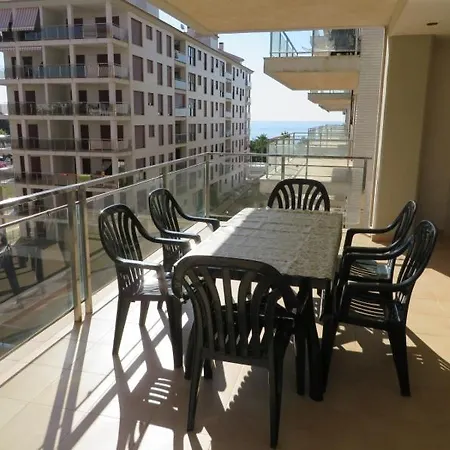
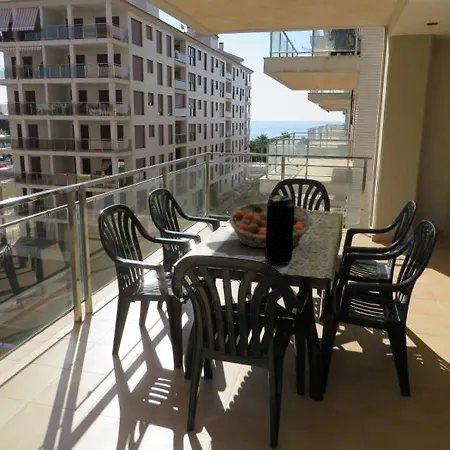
+ fruit basket [228,202,314,249]
+ beverage can [264,194,296,266]
